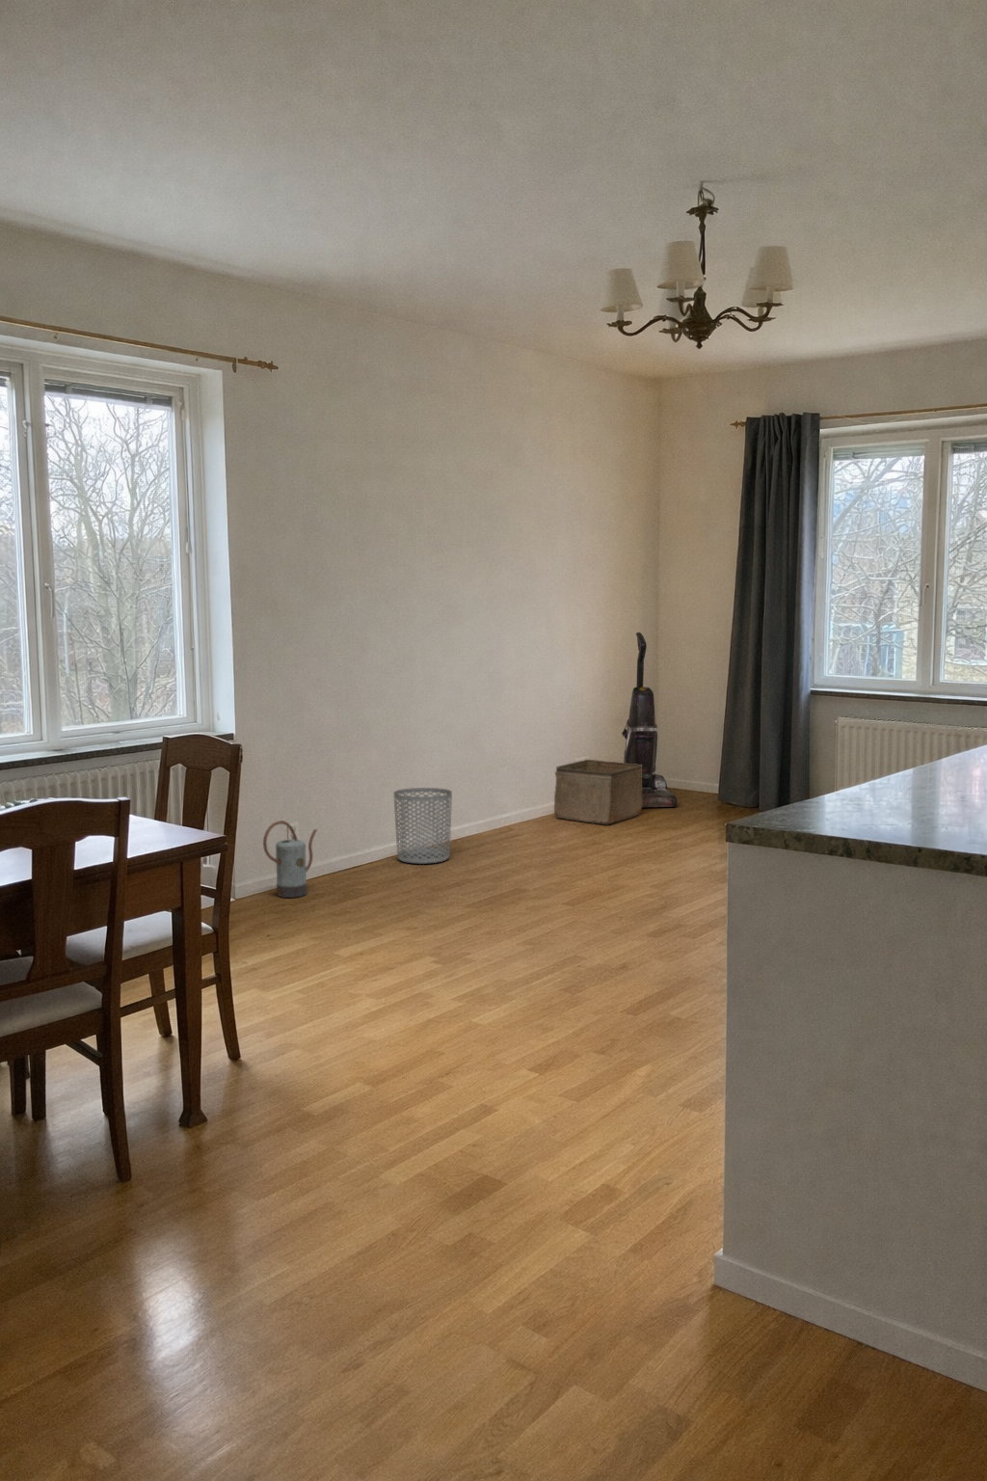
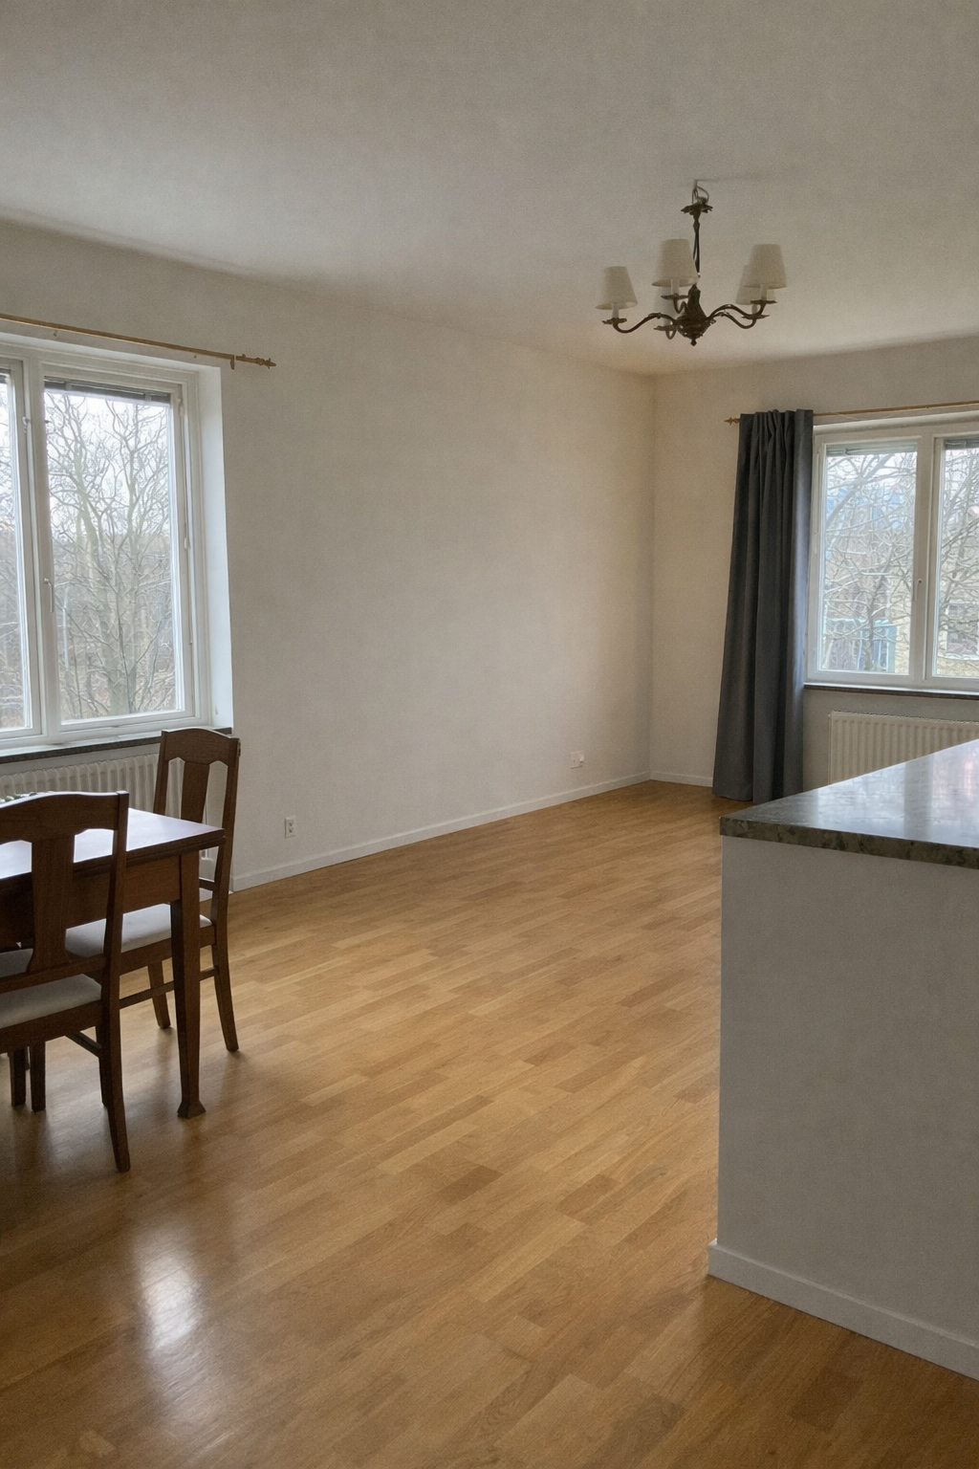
- watering can [262,820,318,899]
- waste bin [393,787,453,865]
- vacuum cleaner [620,631,677,808]
- storage bin [553,759,643,825]
